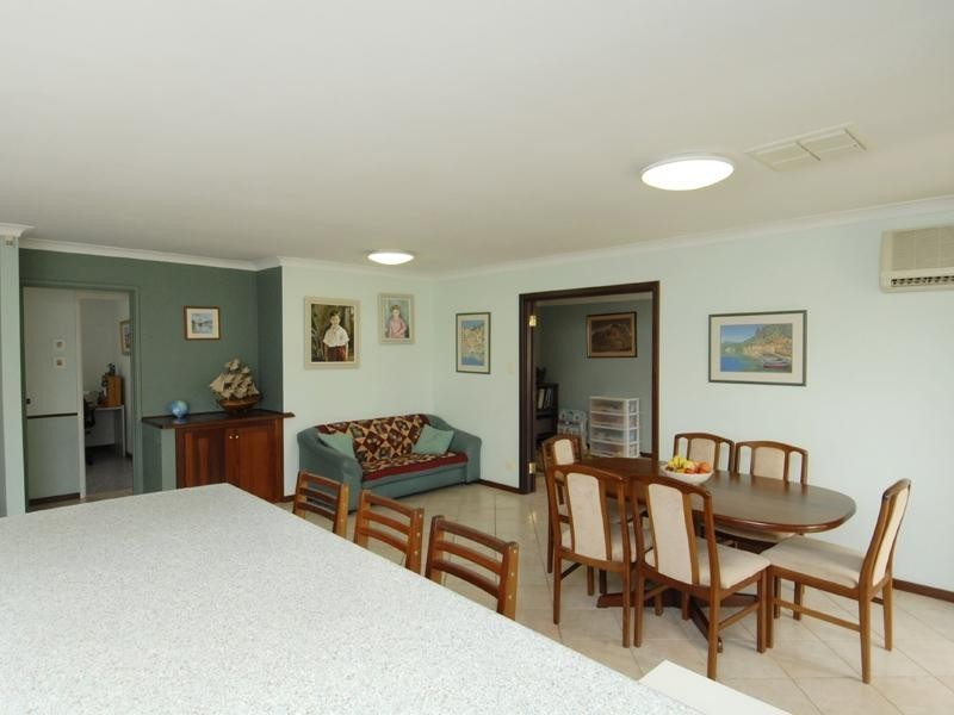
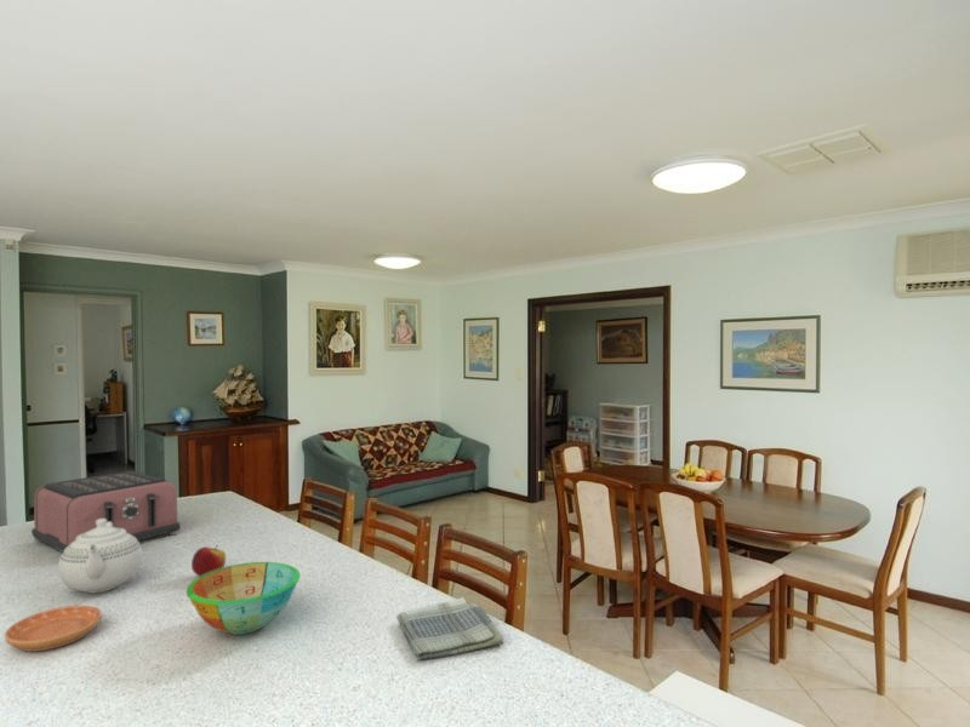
+ toaster [30,470,182,553]
+ saucer [4,603,103,653]
+ dish towel [395,596,504,660]
+ apple [190,544,227,577]
+ teapot [57,519,143,594]
+ bowl [186,561,301,636]
